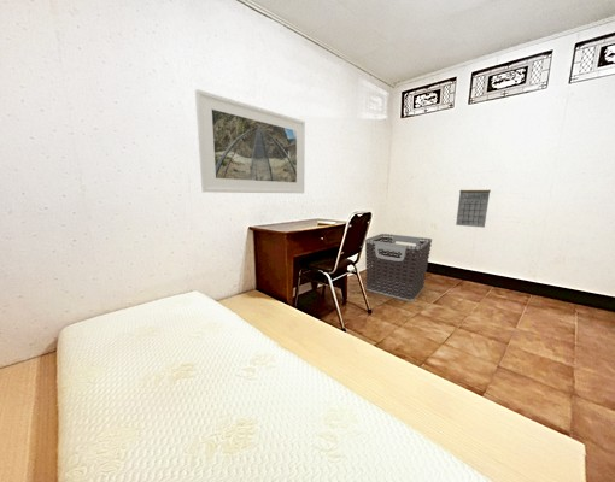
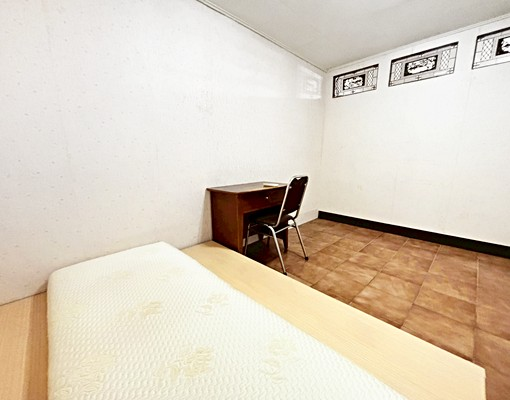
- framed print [194,88,306,194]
- calendar [455,183,492,229]
- clothes hamper [364,233,433,302]
